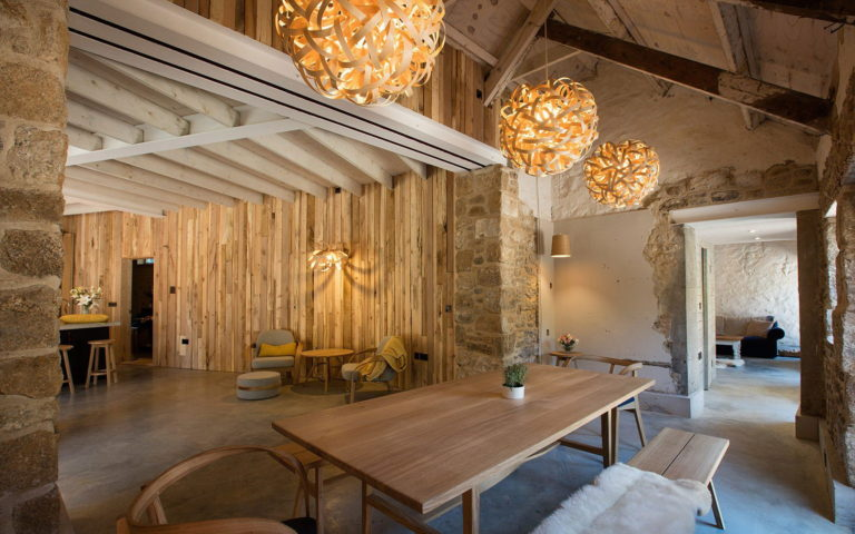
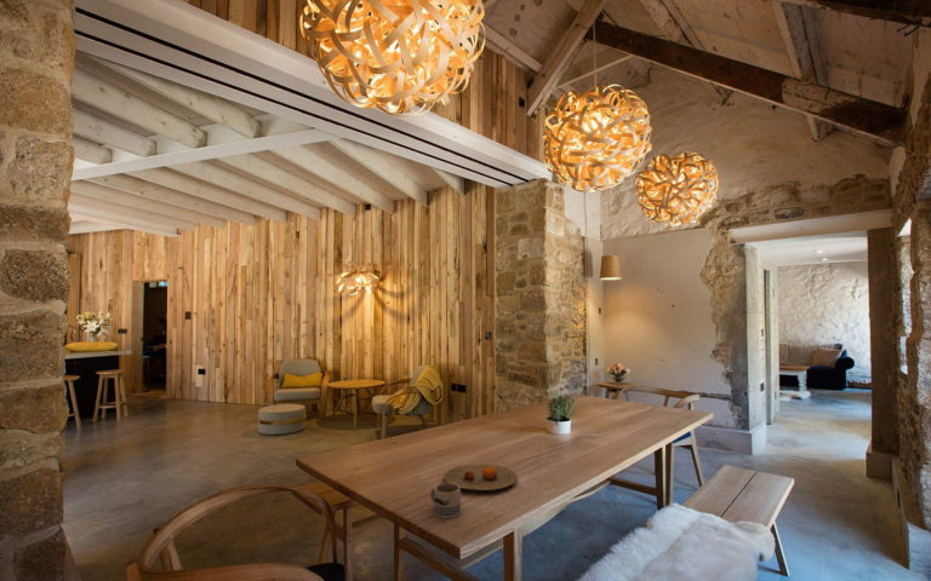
+ plate [442,462,519,491]
+ mug [429,482,462,519]
